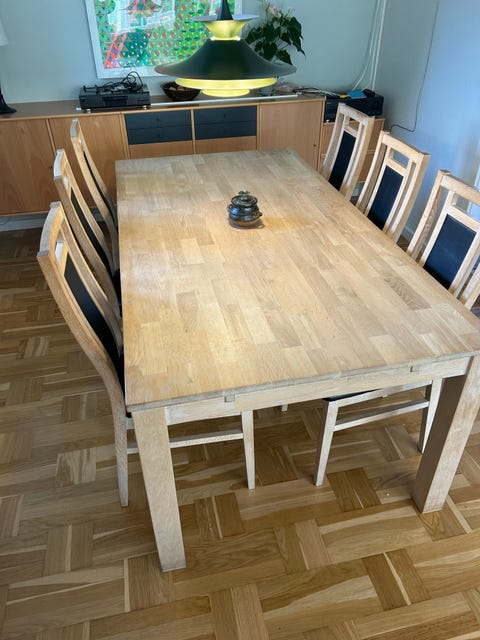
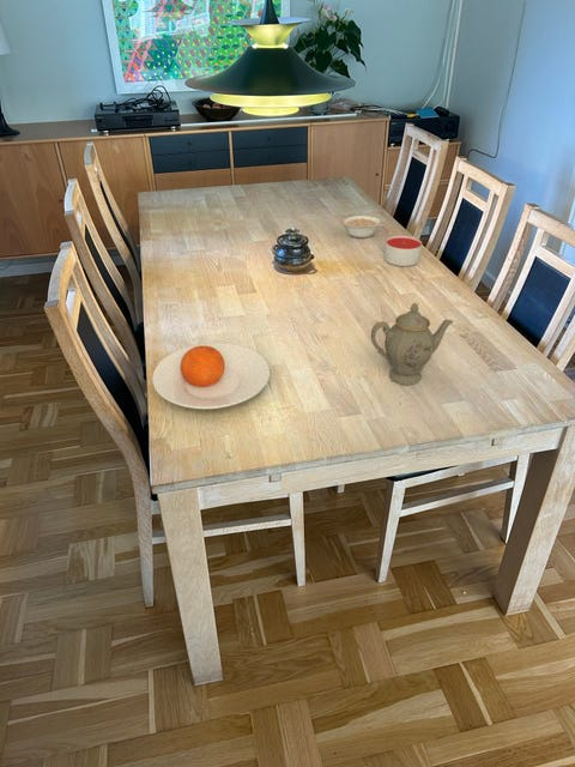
+ plate [151,342,271,410]
+ legume [343,215,388,238]
+ candle [383,235,423,267]
+ chinaware [370,302,454,386]
